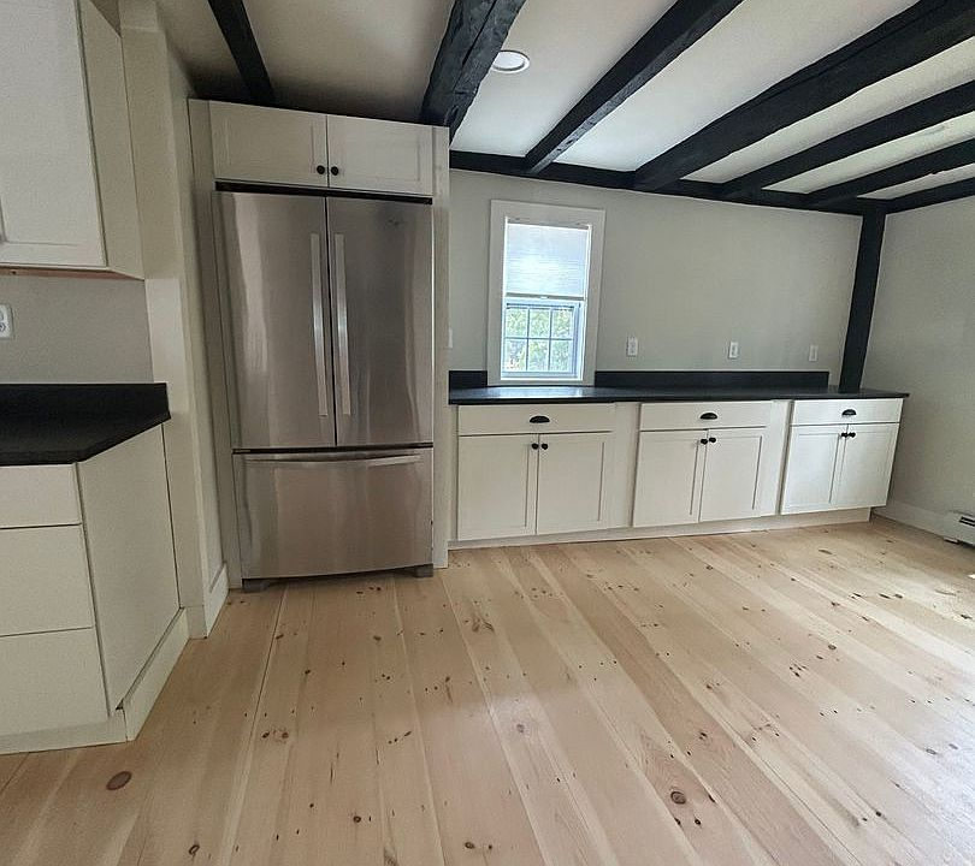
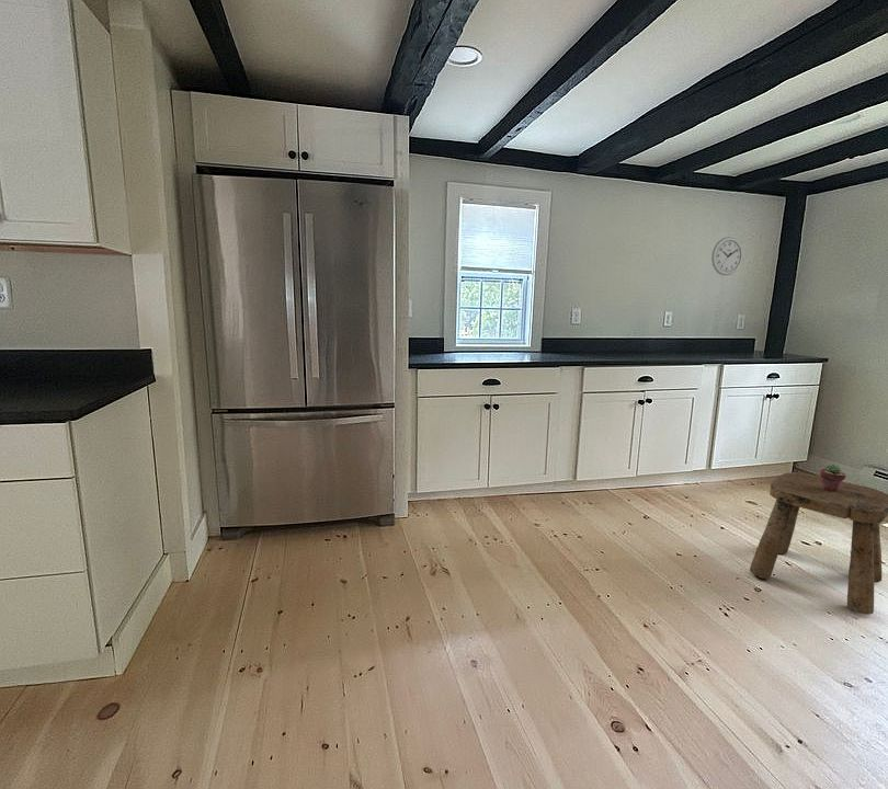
+ potted succulent [819,462,847,492]
+ wall clock [710,236,743,276]
+ stool [749,471,888,616]
